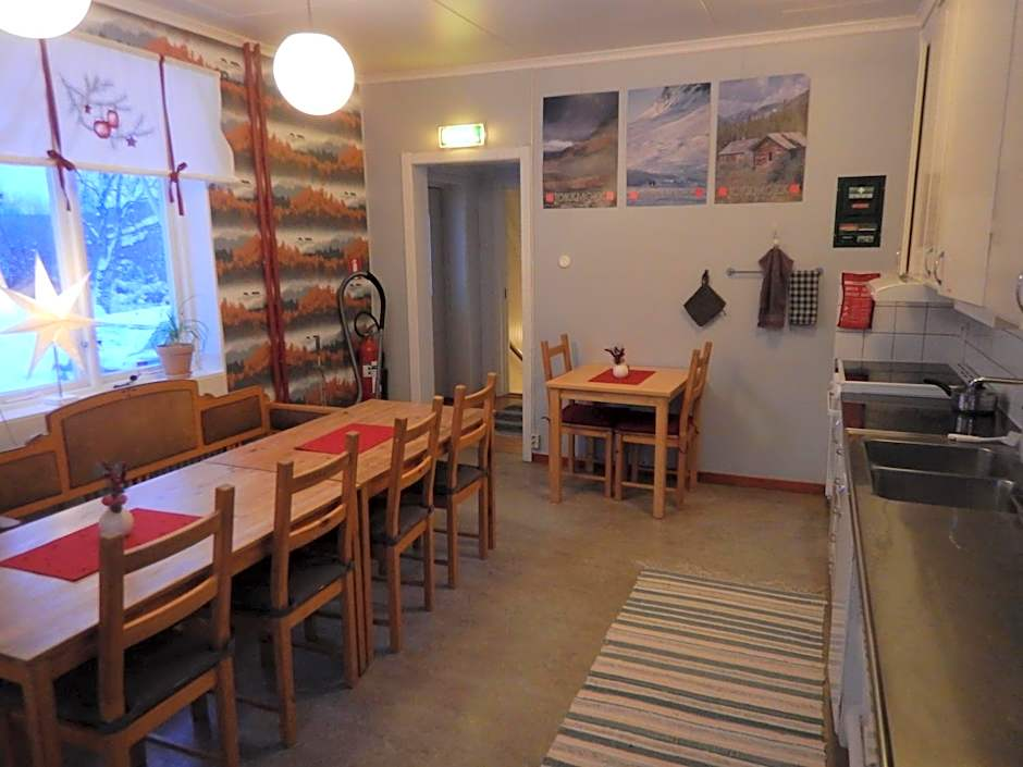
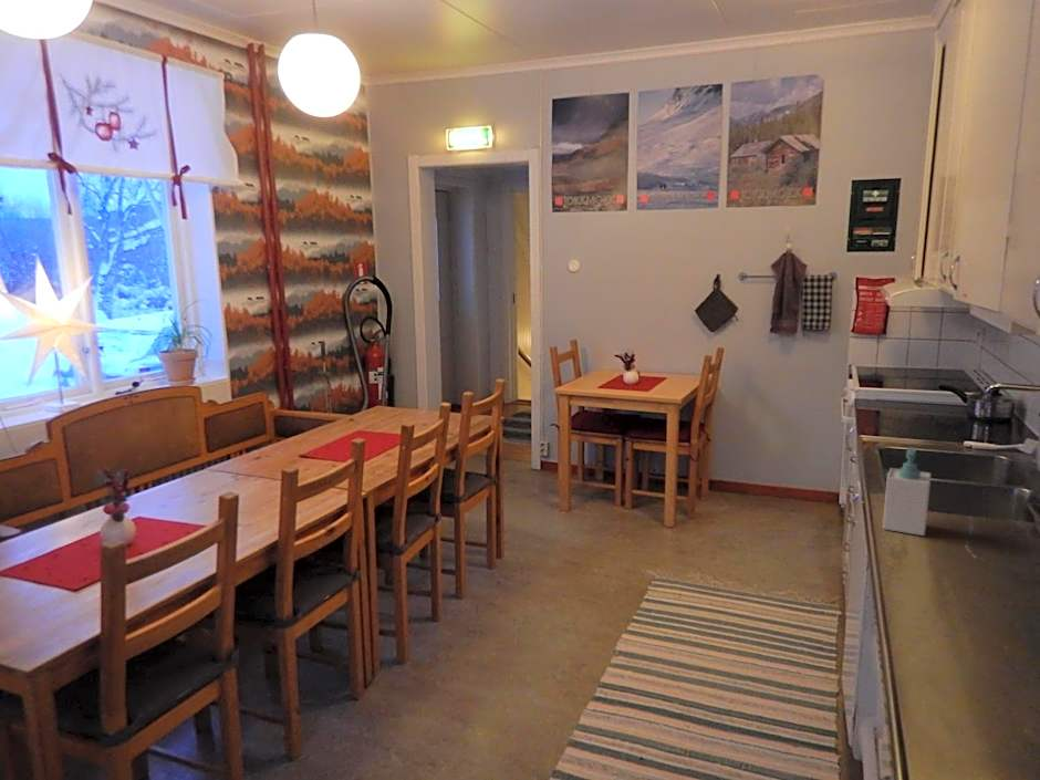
+ soap bottle [882,446,933,537]
